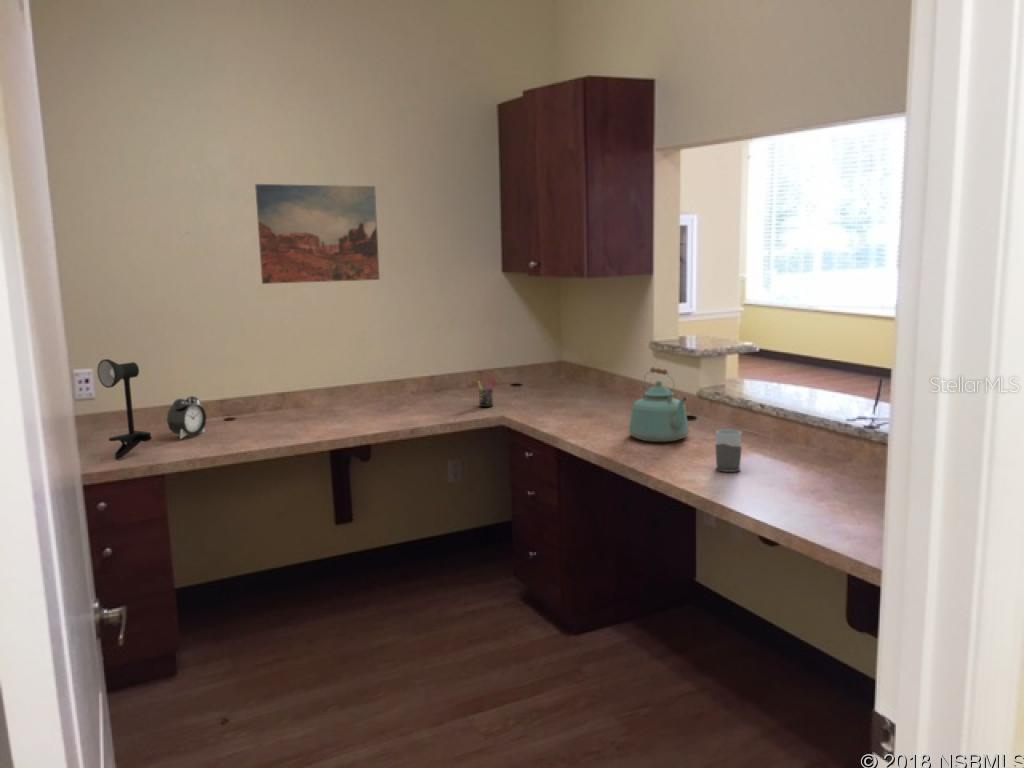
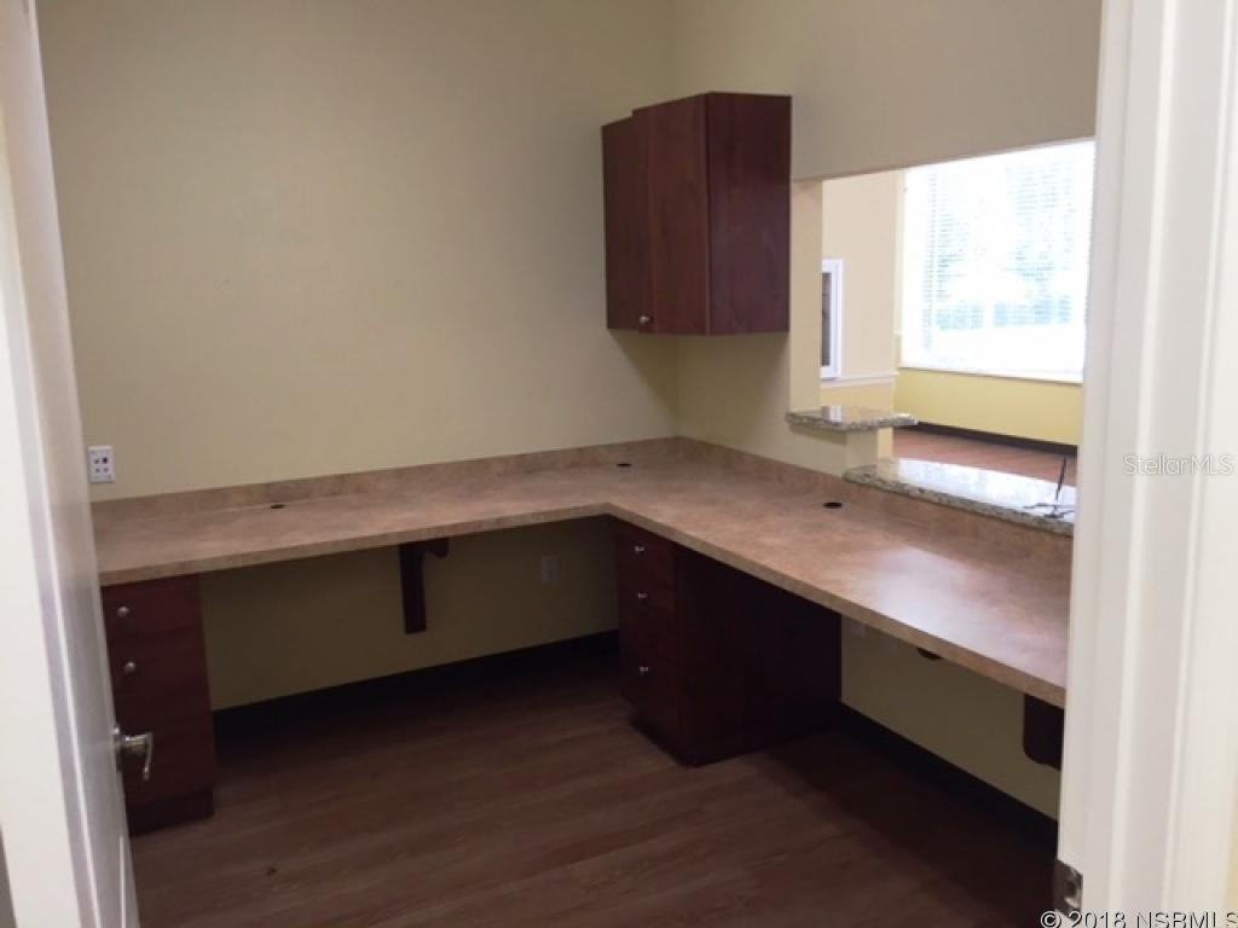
- wall art [254,183,381,285]
- desk lamp [96,358,153,460]
- kettle [628,366,690,443]
- mug [714,428,743,473]
- alarm clock [166,395,208,440]
- pen holder [476,375,497,408]
